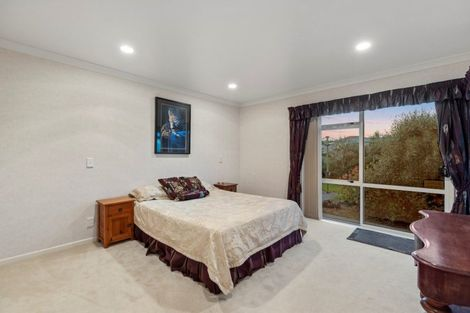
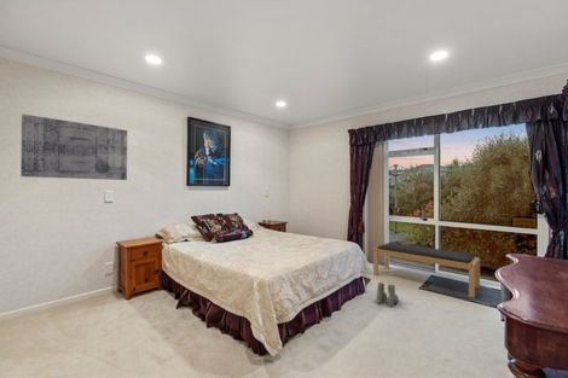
+ bench [372,242,481,300]
+ wall art [19,112,128,181]
+ boots [376,281,400,308]
